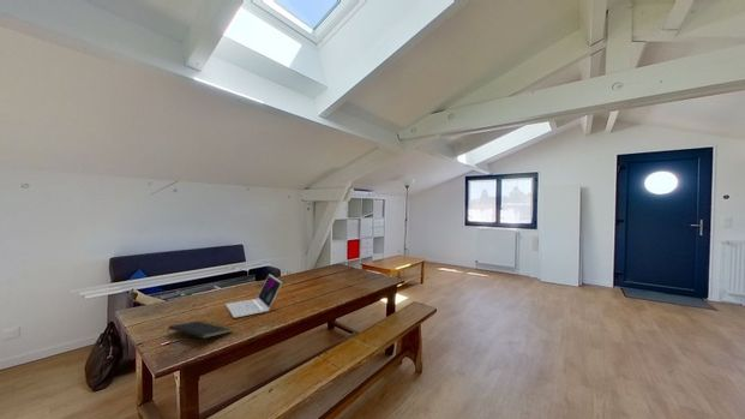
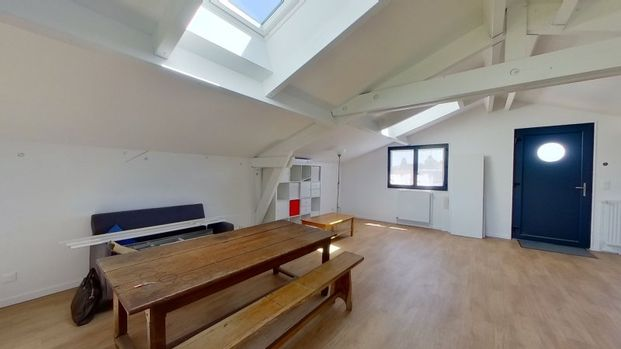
- notepad [167,319,236,347]
- laptop [224,273,283,319]
